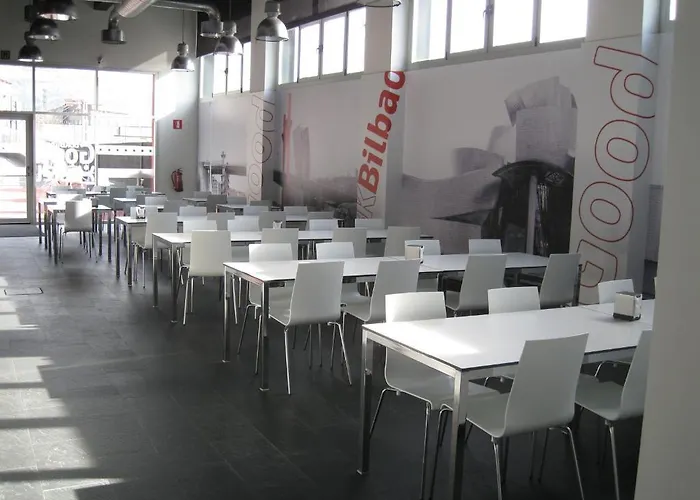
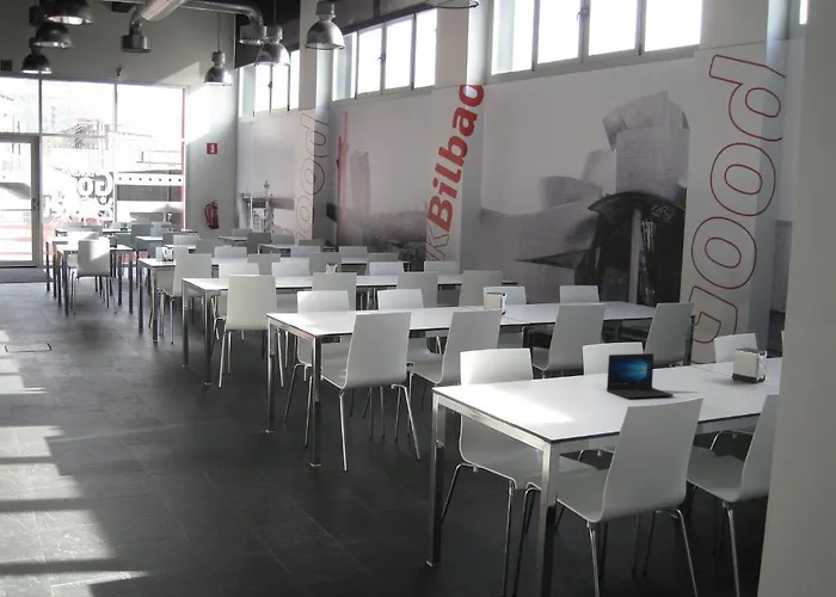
+ laptop [606,352,675,400]
